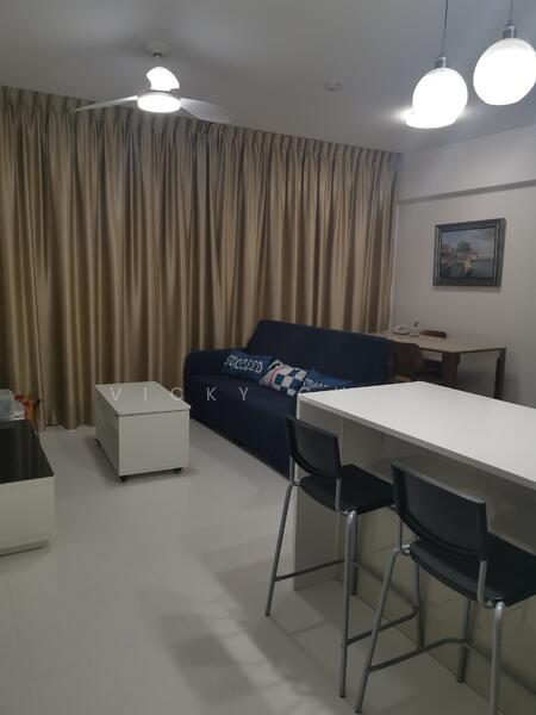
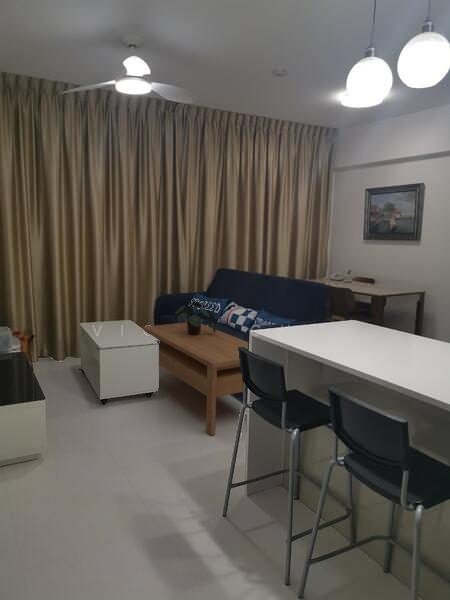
+ potted plant [174,301,217,336]
+ coffee table [141,321,249,436]
